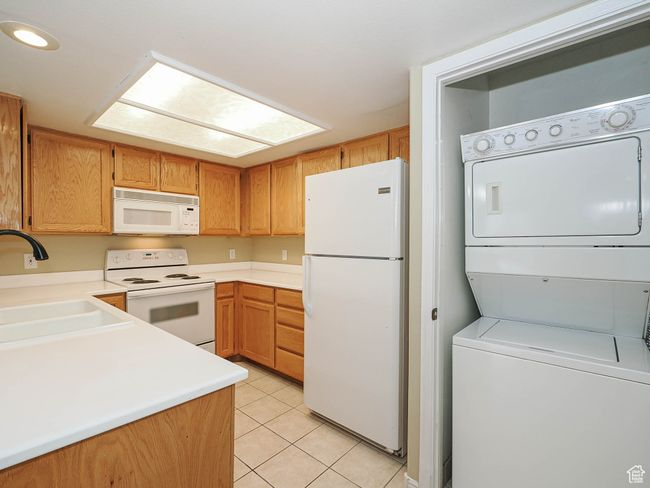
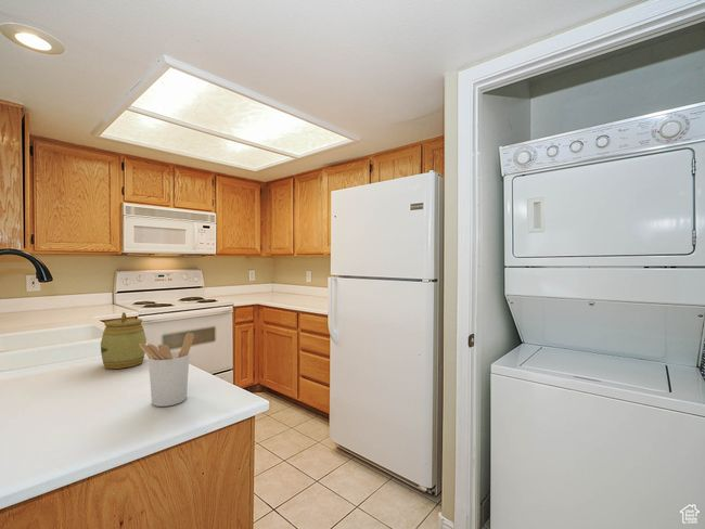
+ jar [100,311,148,370]
+ utensil holder [139,332,195,408]
